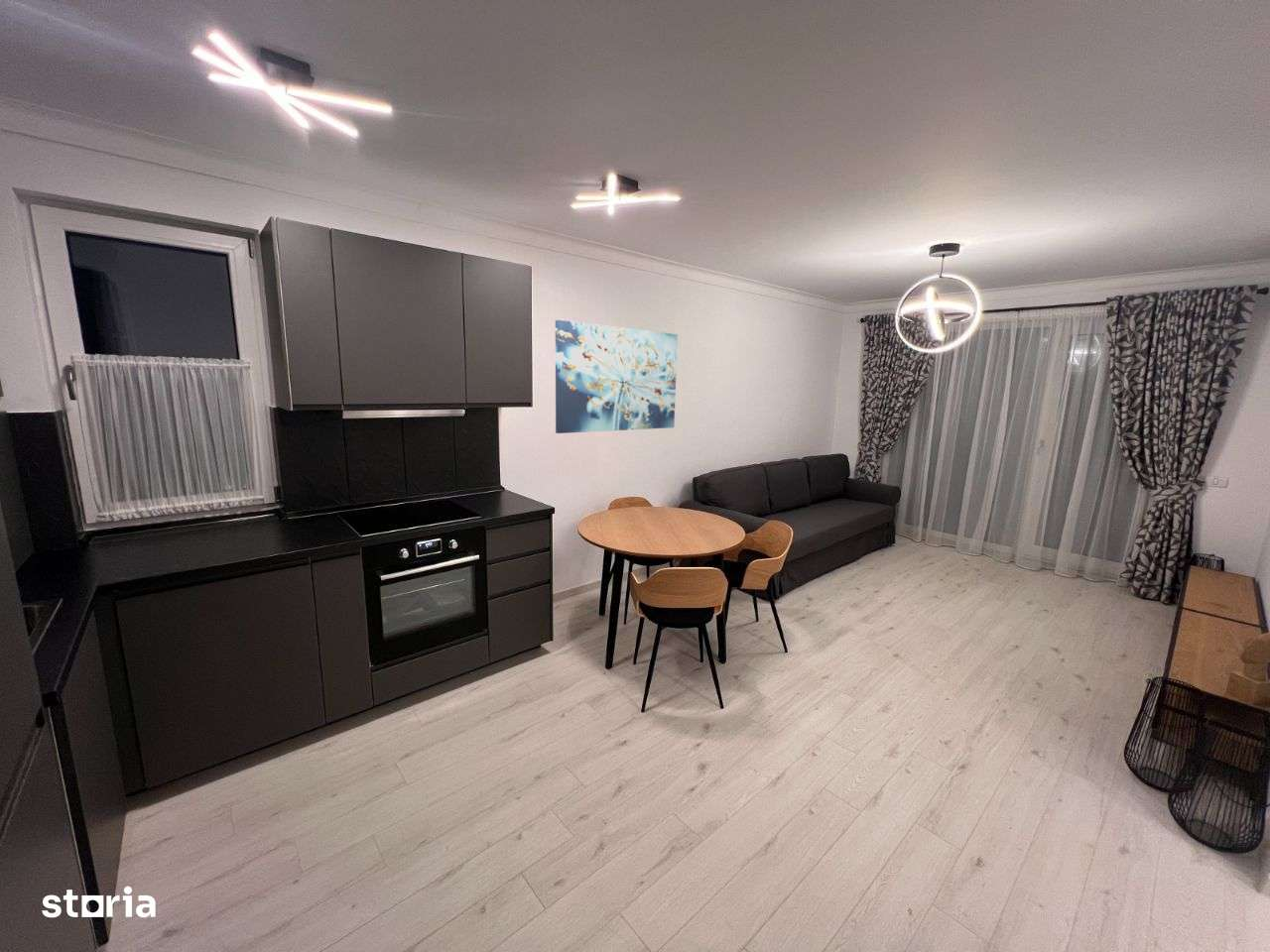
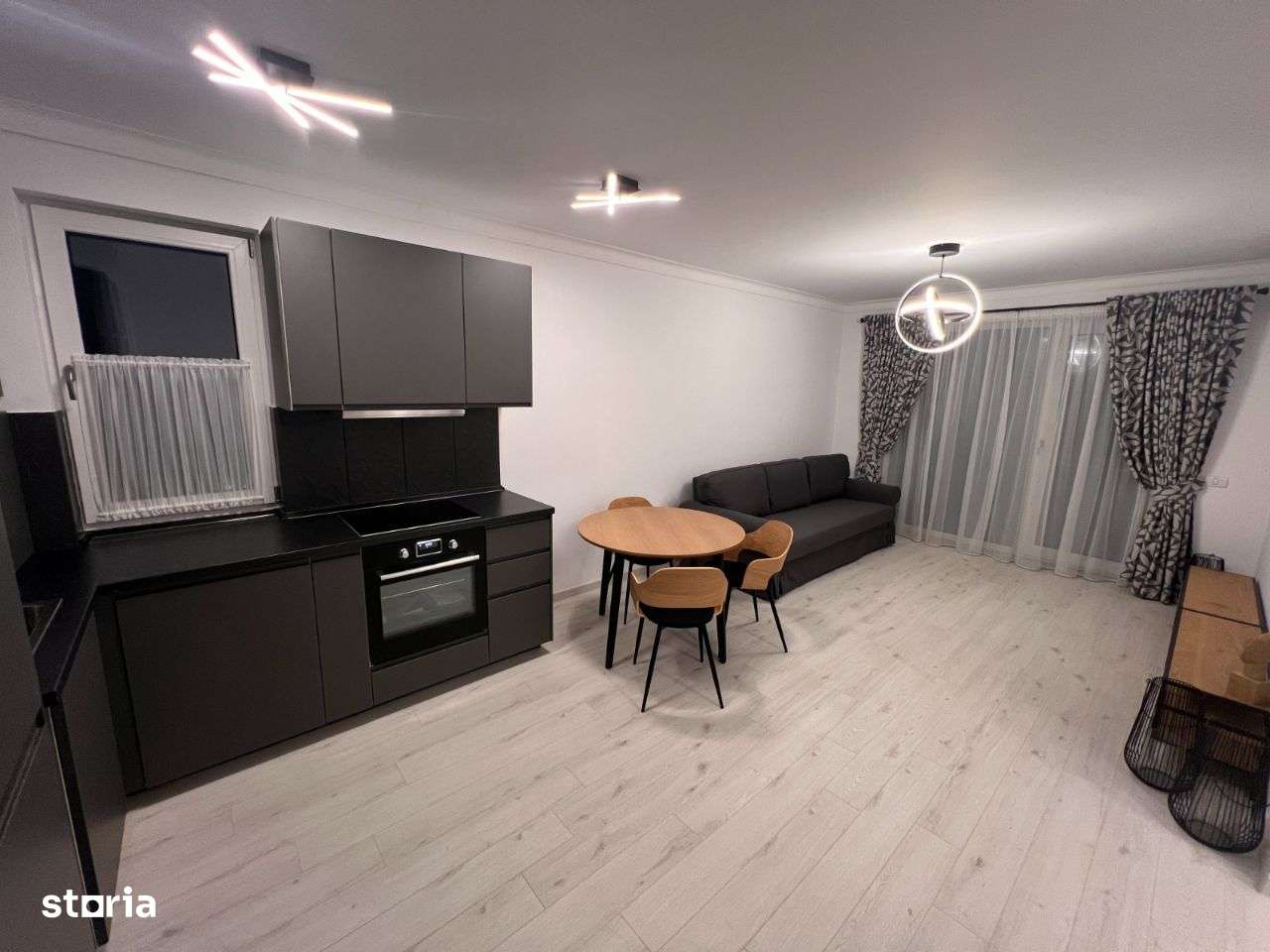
- wall art [555,319,679,434]
